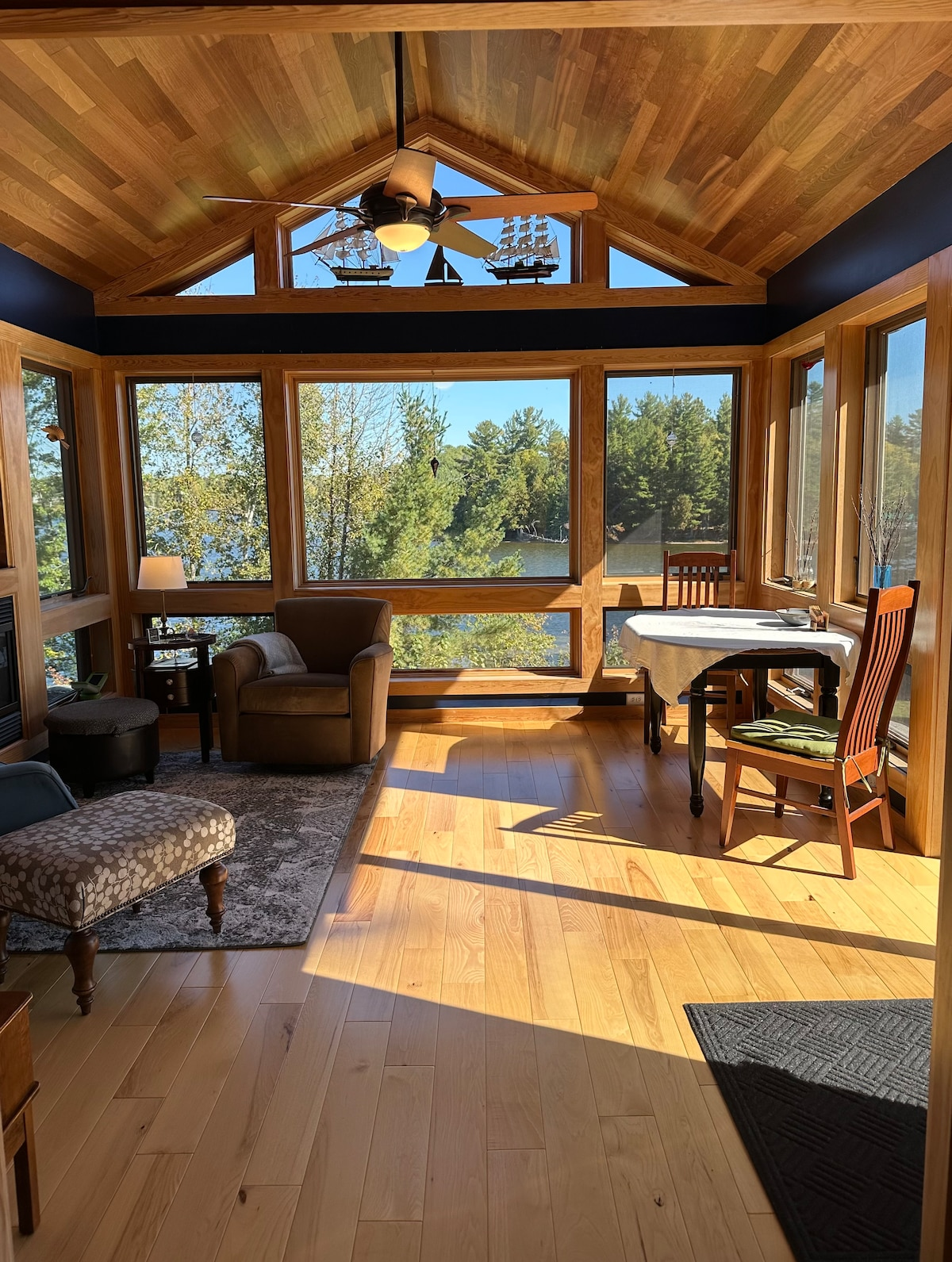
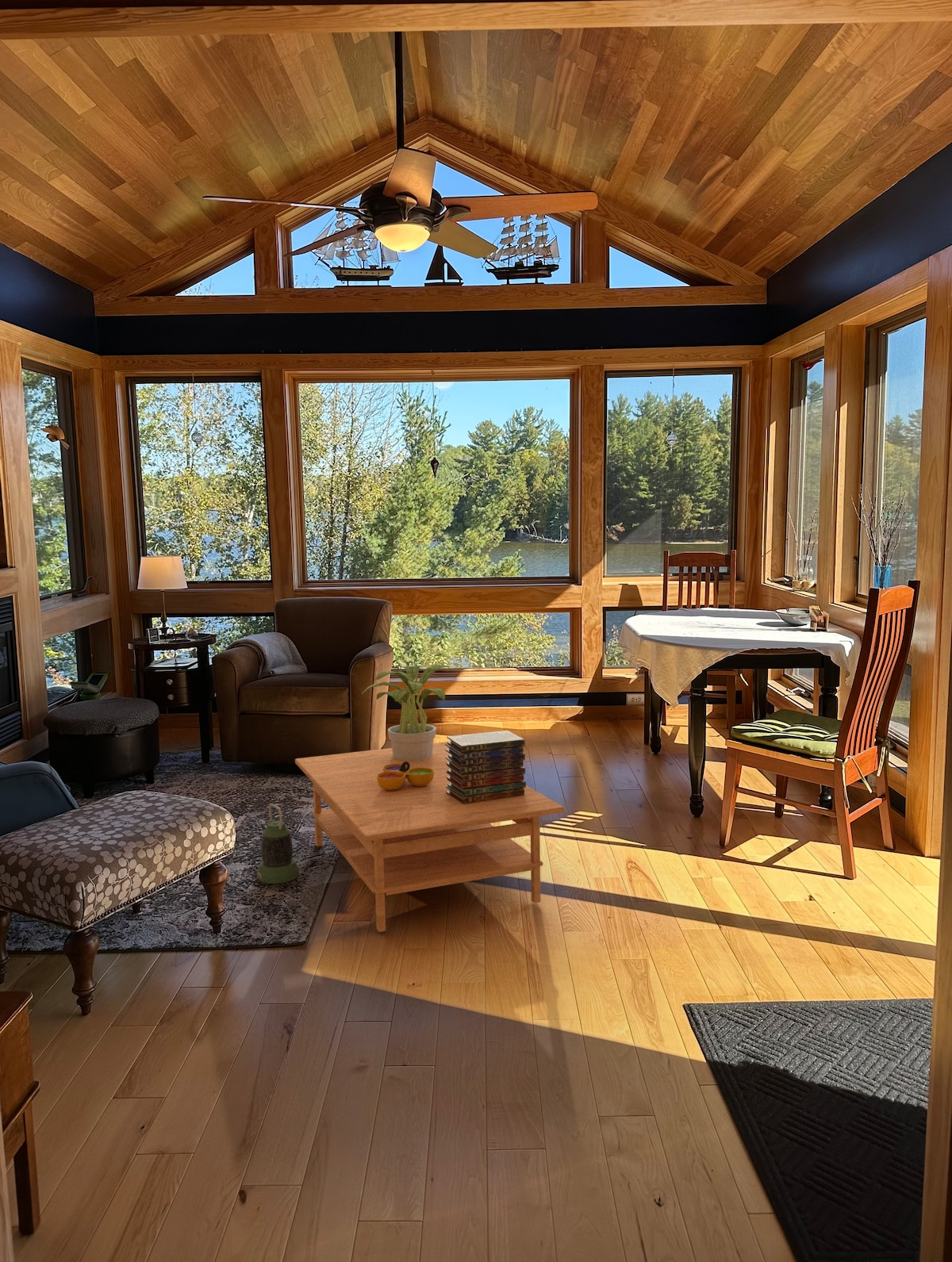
+ lantern [256,803,300,884]
+ decorative bowl [377,761,434,790]
+ coffee table [294,741,565,933]
+ book stack [445,730,527,804]
+ potted plant [361,664,451,761]
